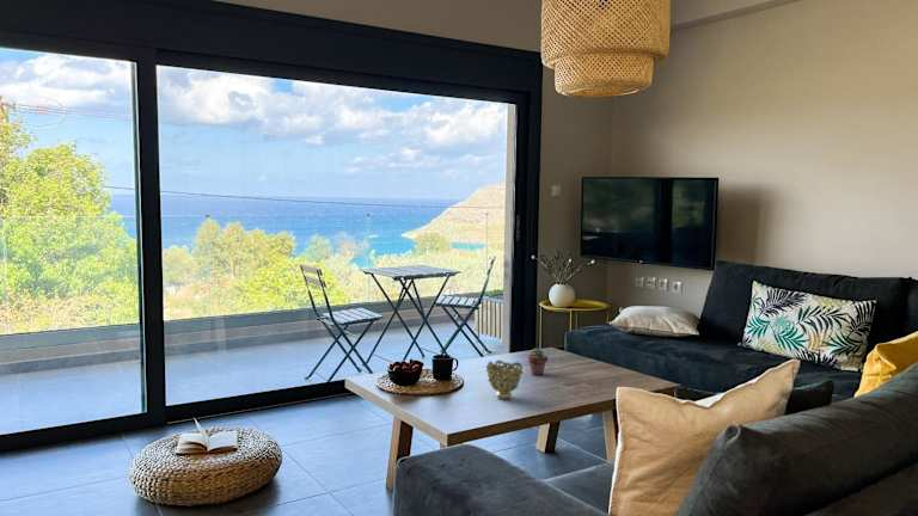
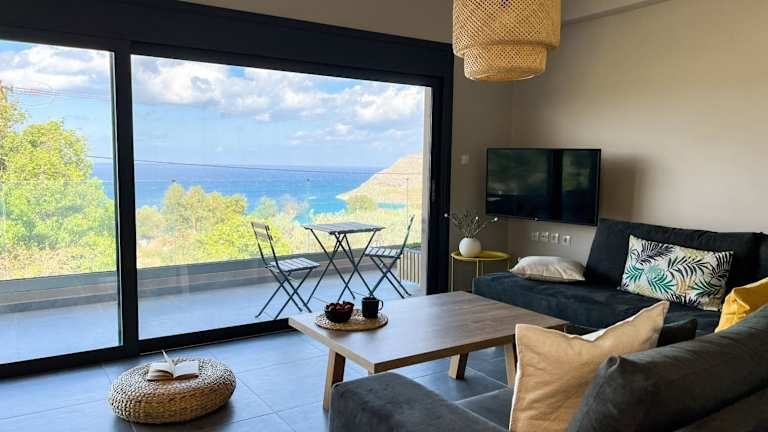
- decorative bowl [485,360,525,400]
- potted succulent [527,346,549,376]
